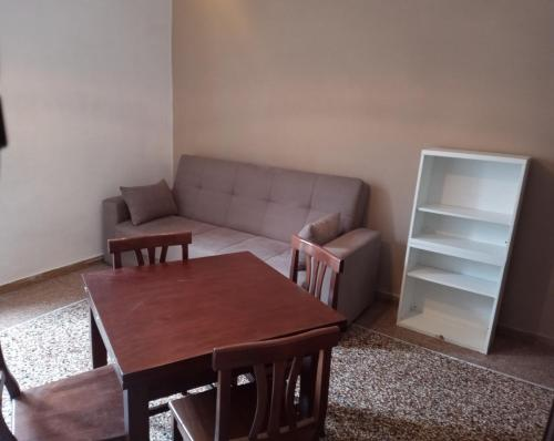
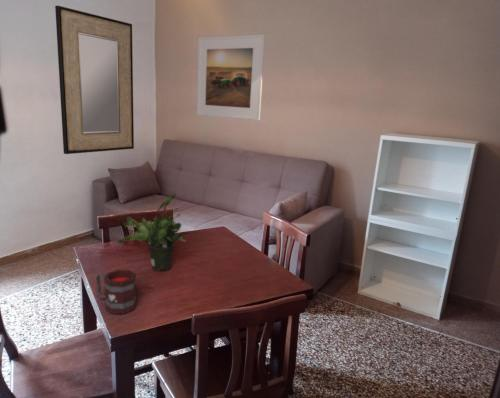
+ potted plant [117,193,190,272]
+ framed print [196,34,266,122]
+ mug [95,269,138,315]
+ home mirror [54,5,135,155]
